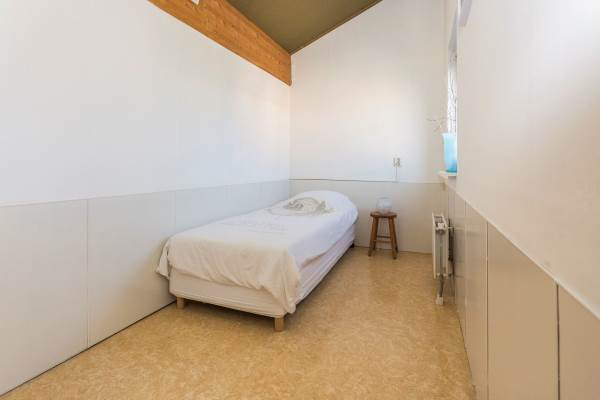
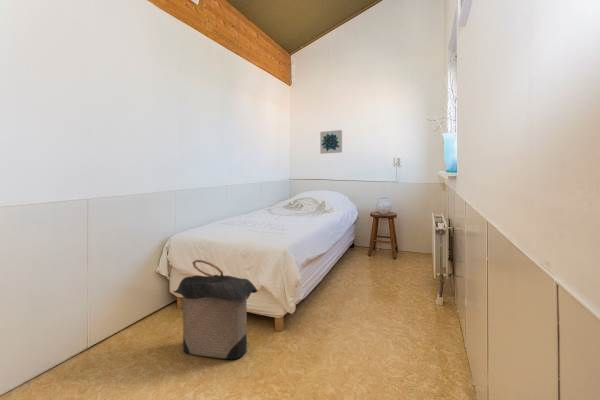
+ laundry hamper [173,259,259,360]
+ wall art [319,129,343,155]
